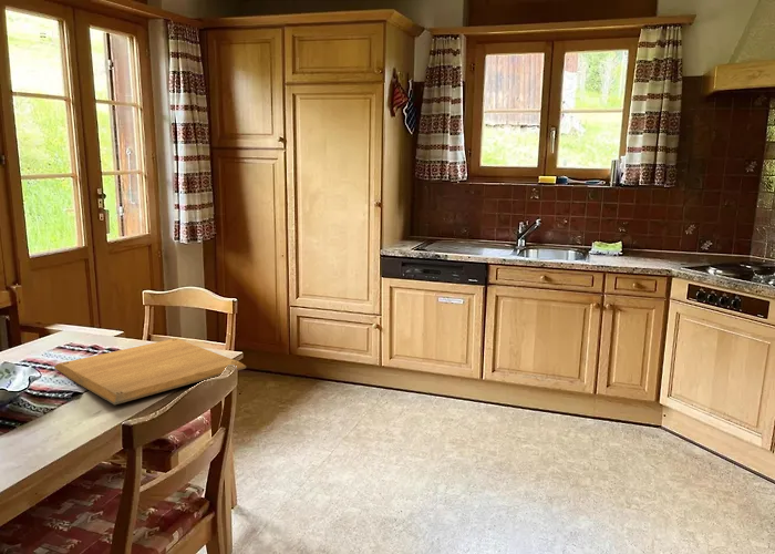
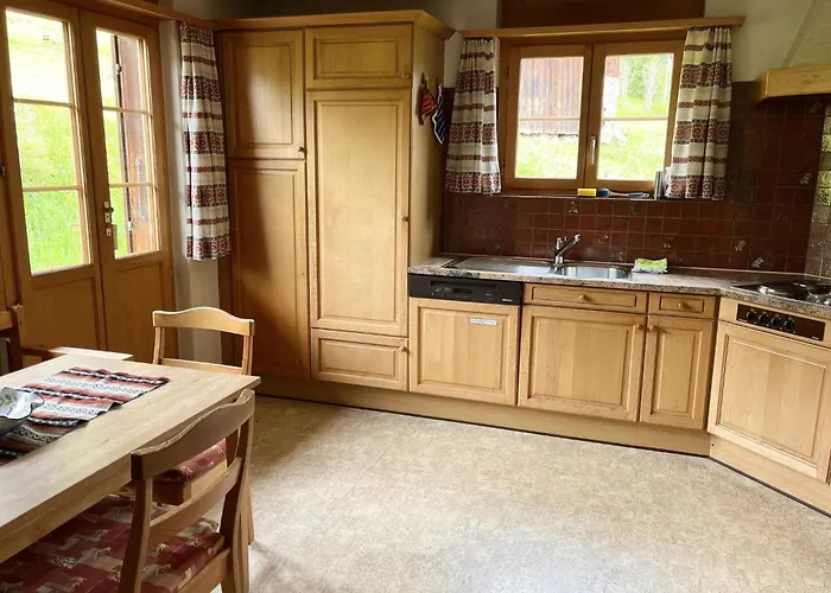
- chopping board [53,338,247,406]
